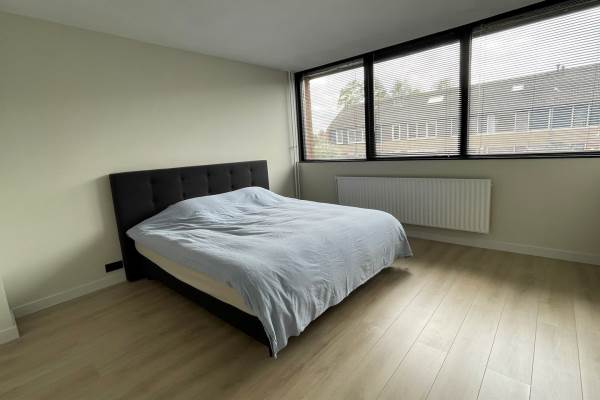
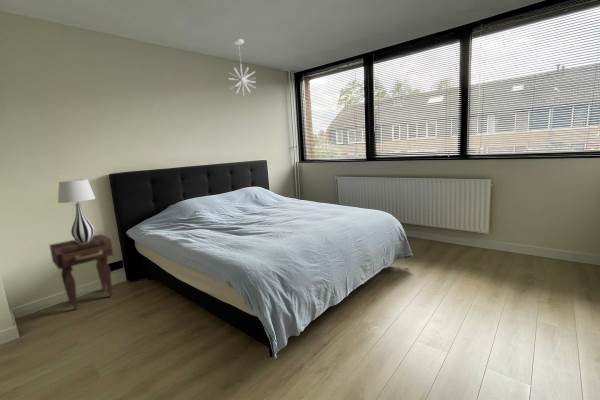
+ pendant light [227,38,257,97]
+ nightstand [48,233,115,311]
+ table lamp [57,178,96,243]
